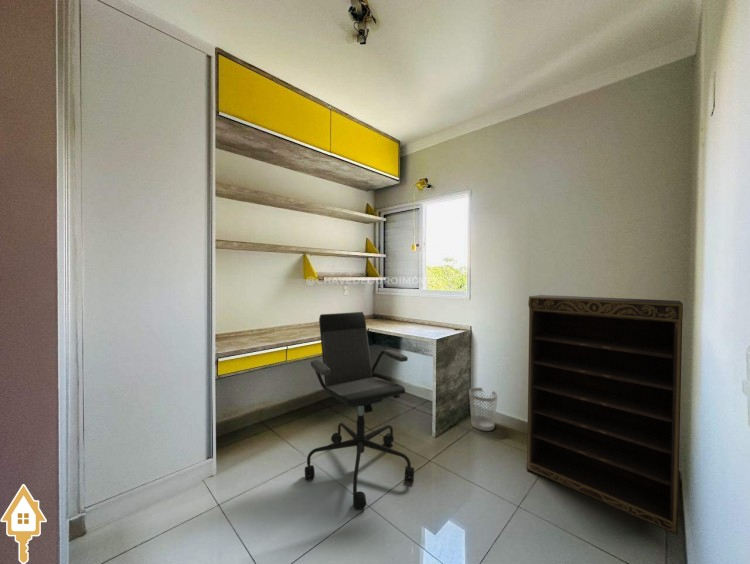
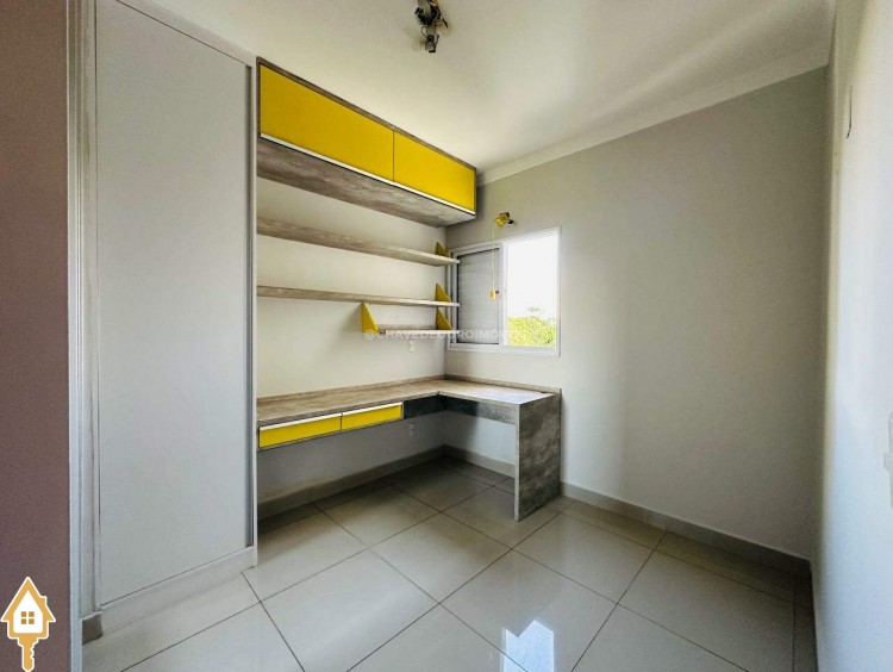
- bookshelf [525,294,684,536]
- office chair [304,311,415,511]
- wastebasket [468,387,499,432]
